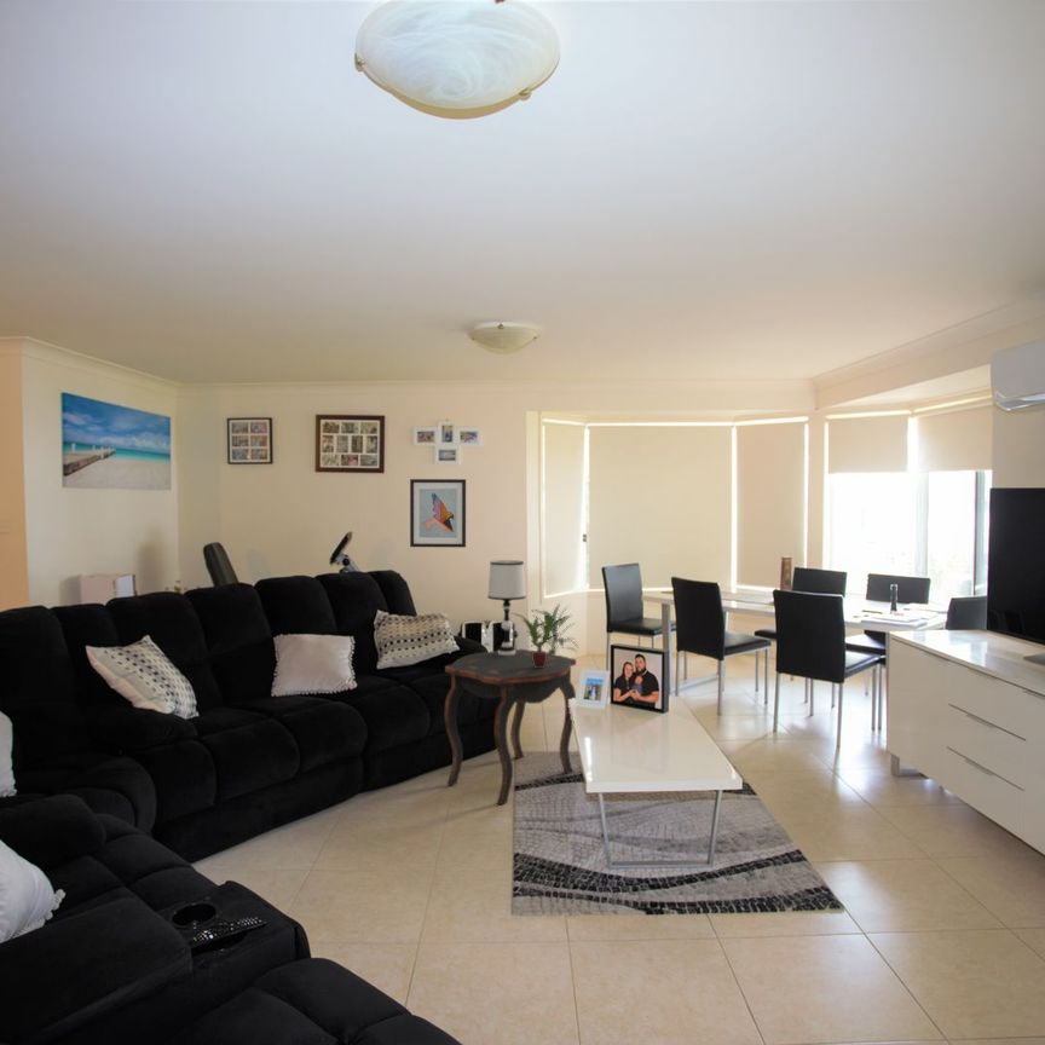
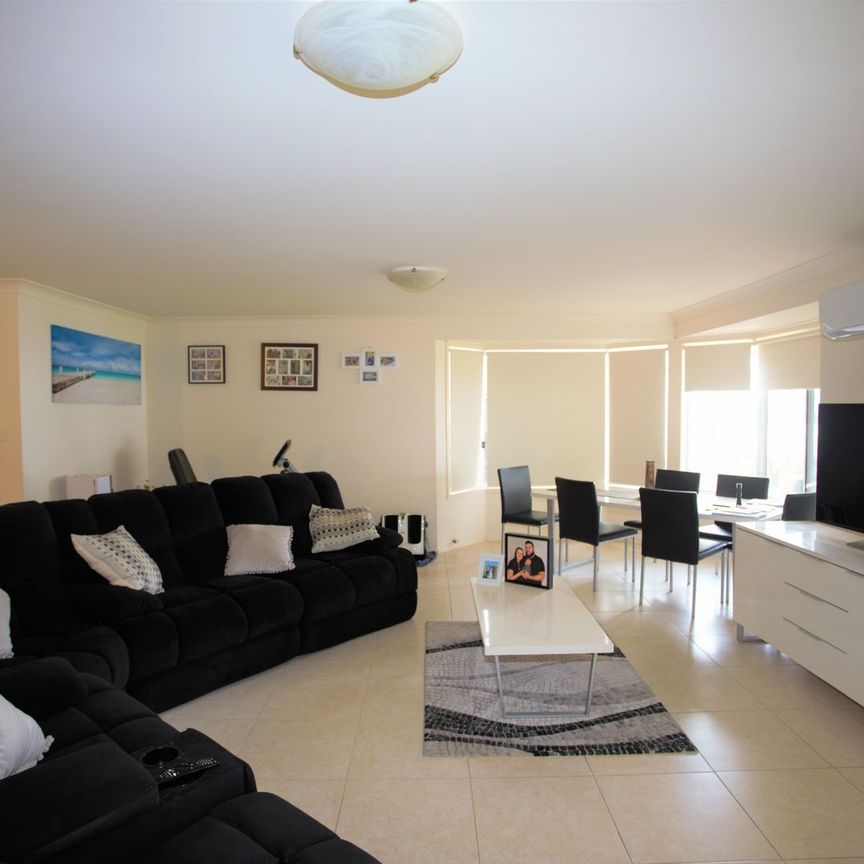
- potted plant [512,612,565,668]
- side table [443,648,577,806]
- indoor plant [525,601,581,656]
- wall art [409,478,467,548]
- table lamp [486,559,527,656]
